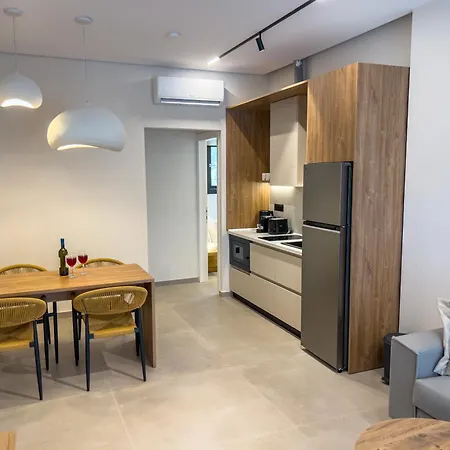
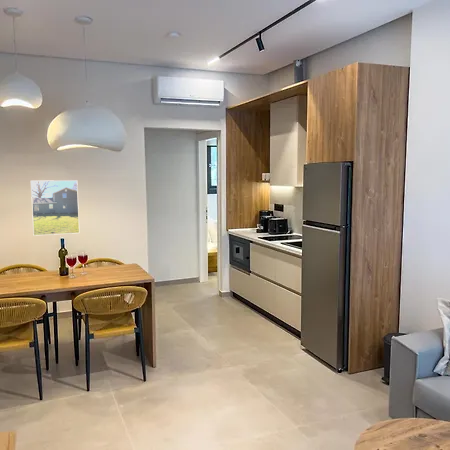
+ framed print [30,179,80,237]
